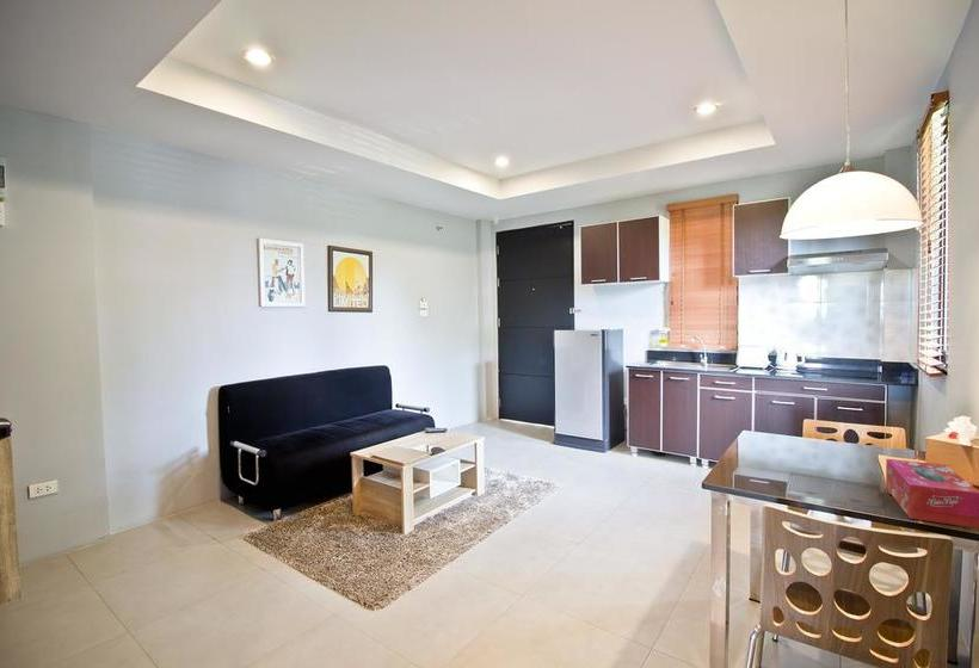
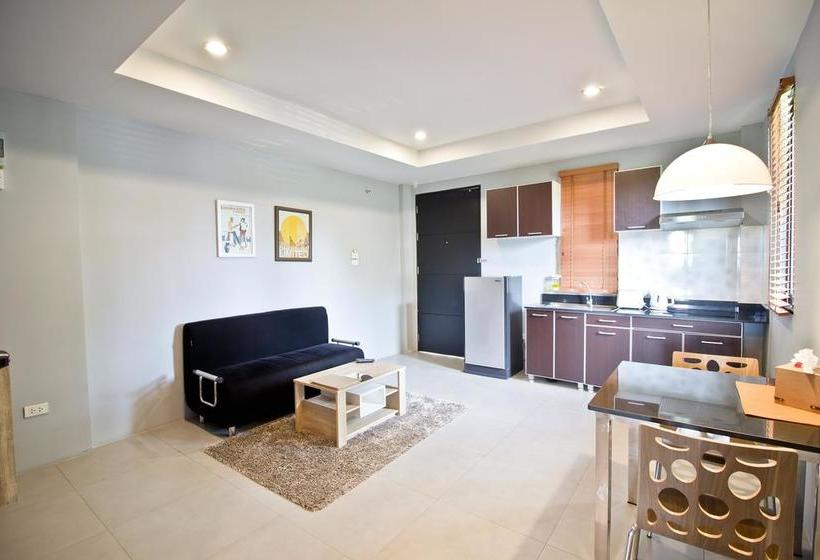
- tissue box [885,458,979,530]
